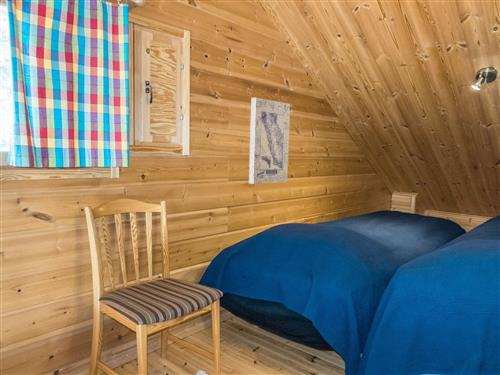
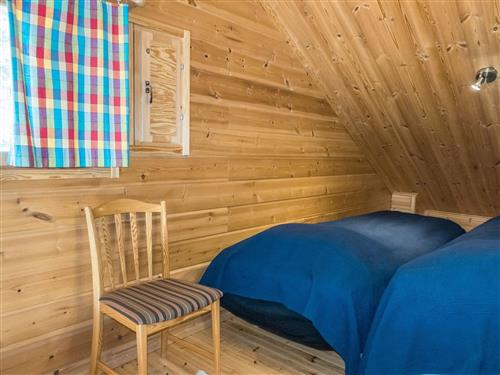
- wall art [248,97,291,185]
